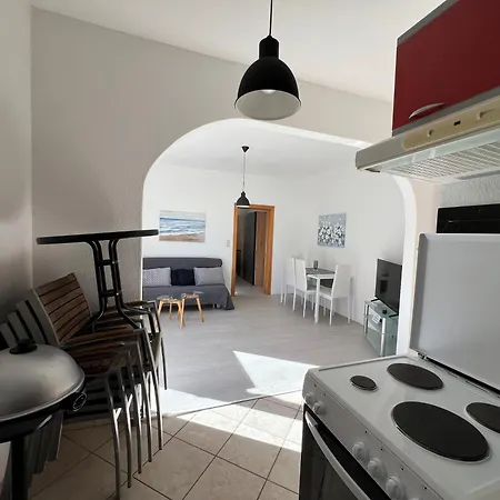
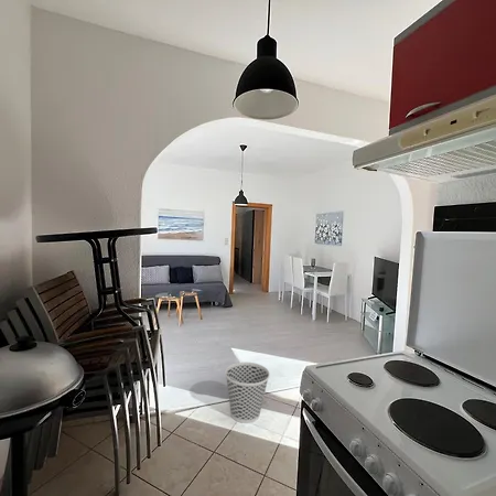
+ wastebasket [224,362,271,424]
